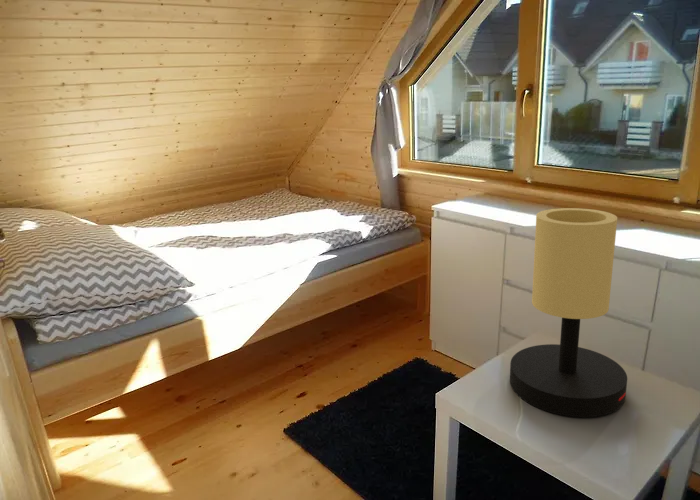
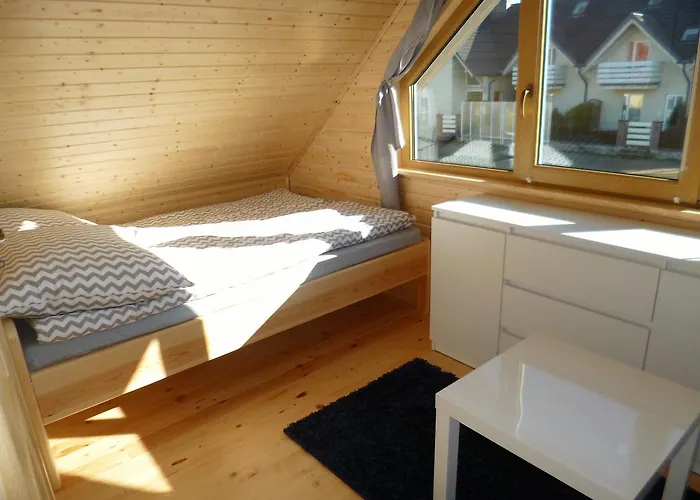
- table lamp [509,207,628,418]
